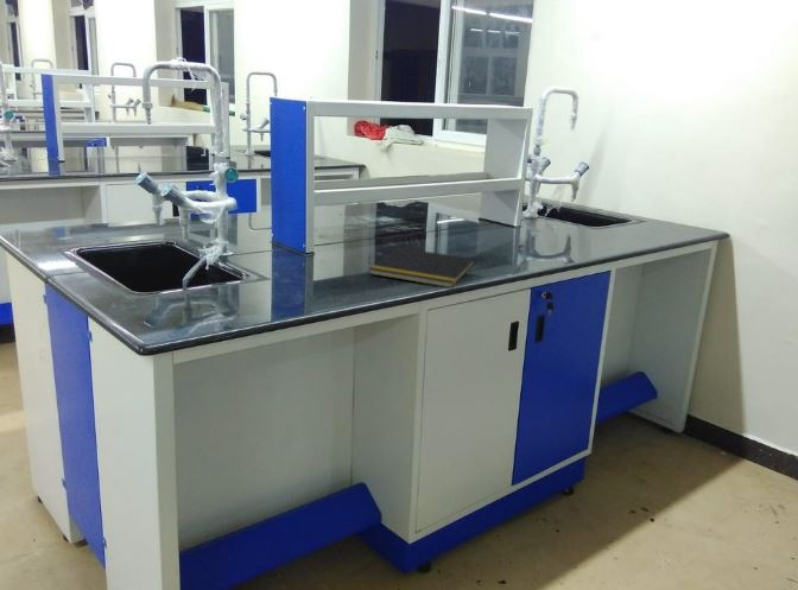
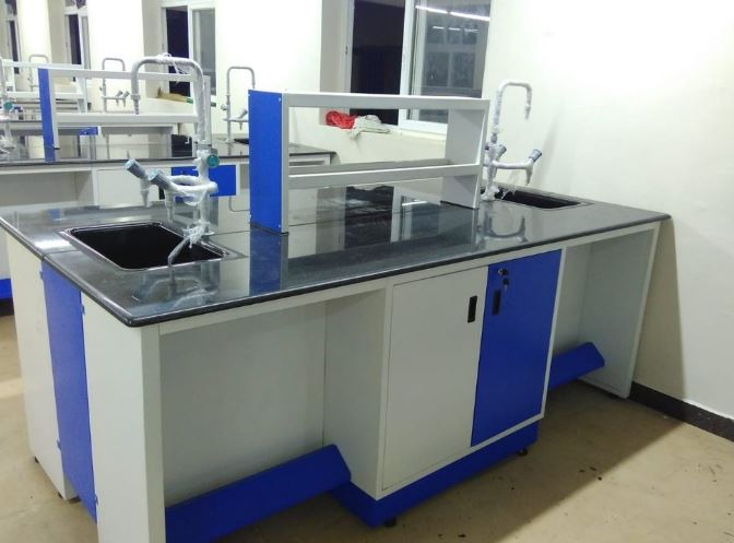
- notepad [368,246,476,288]
